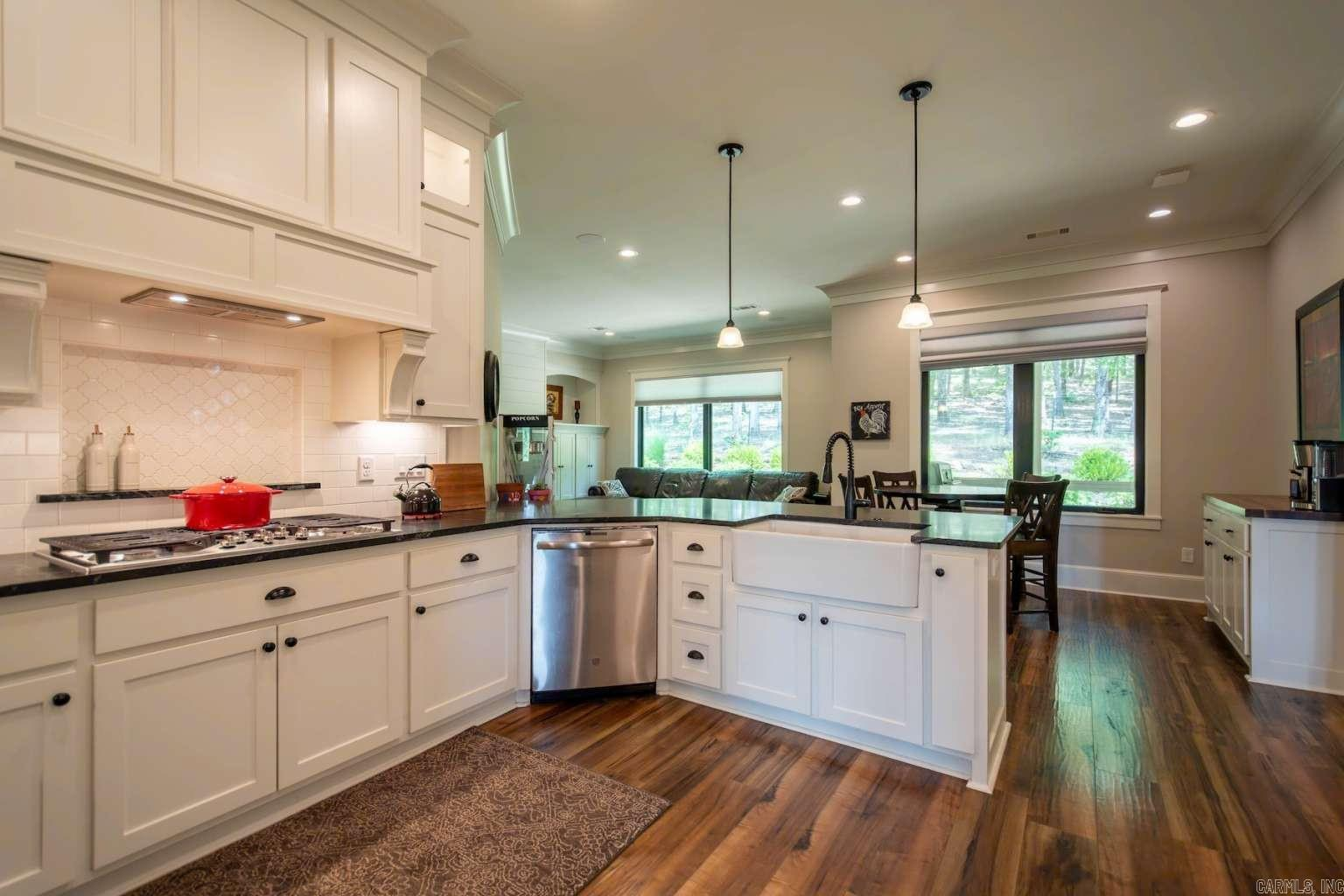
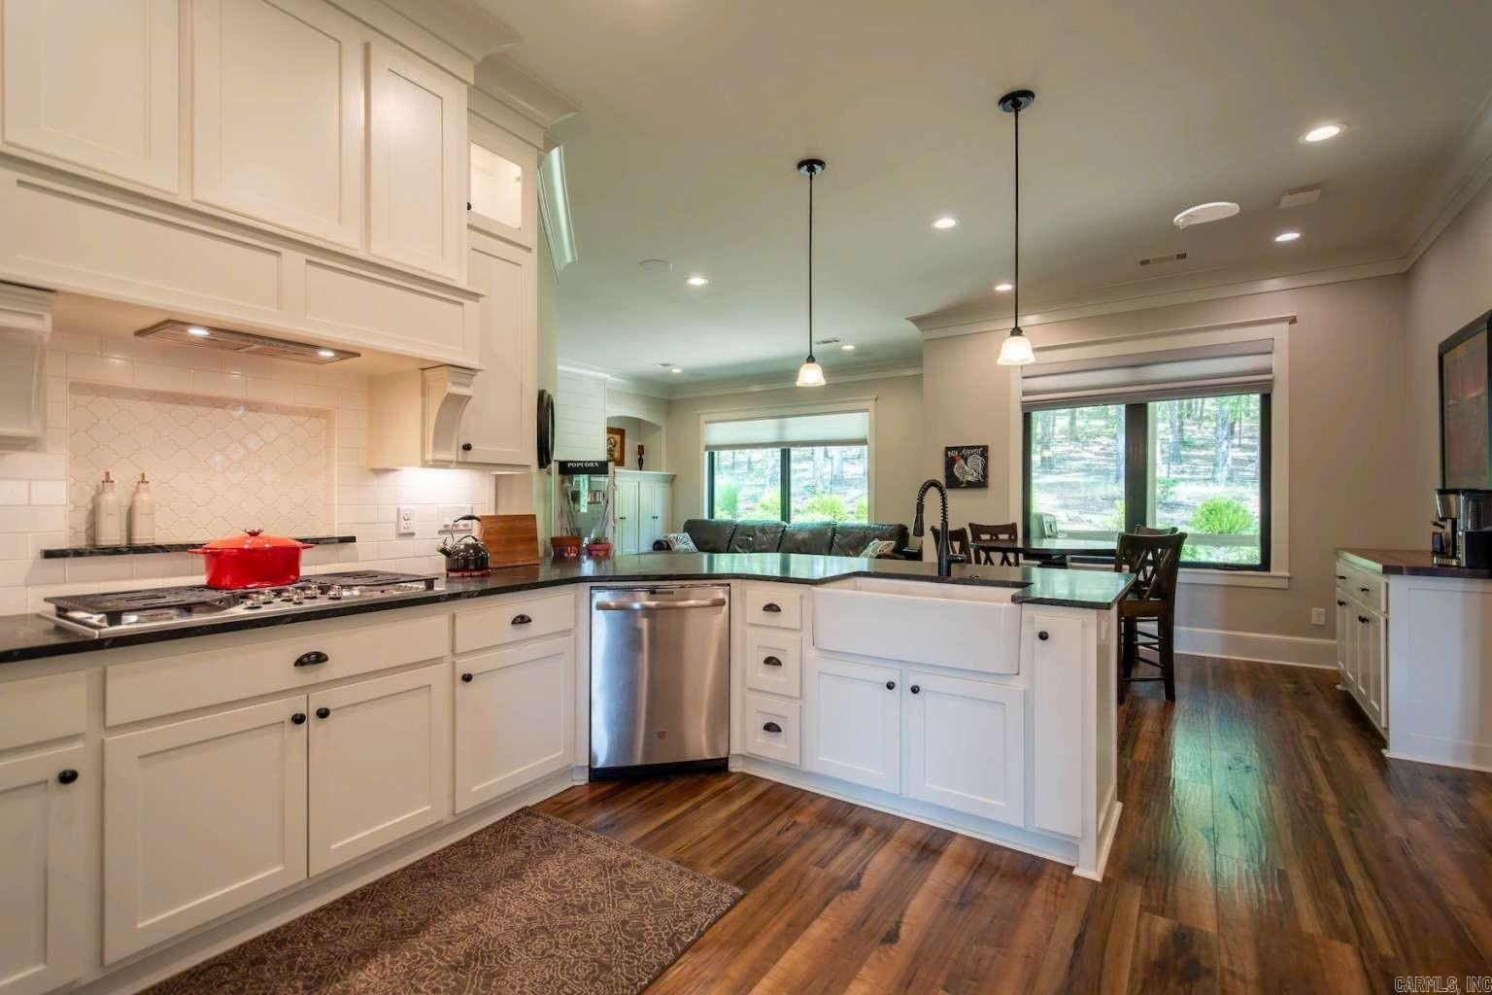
+ smoke detector [1173,201,1240,230]
